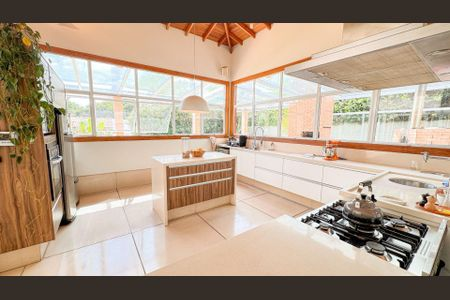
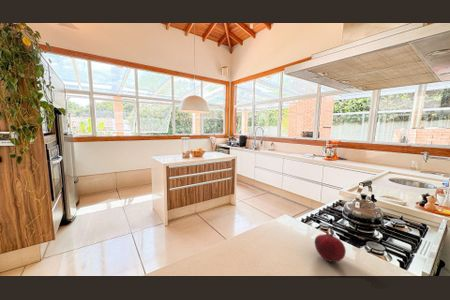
+ fruit [314,229,347,263]
